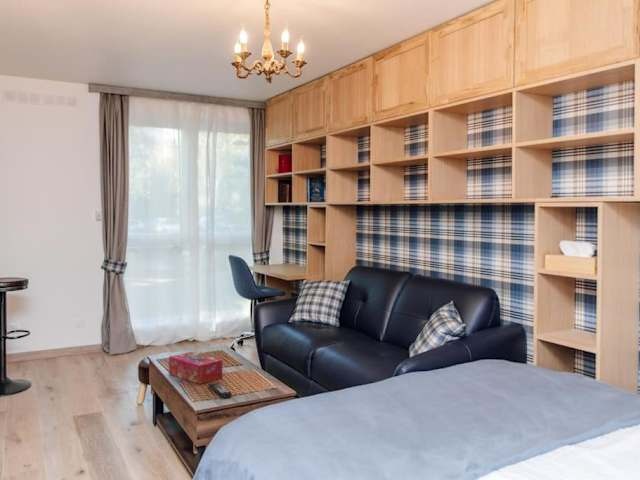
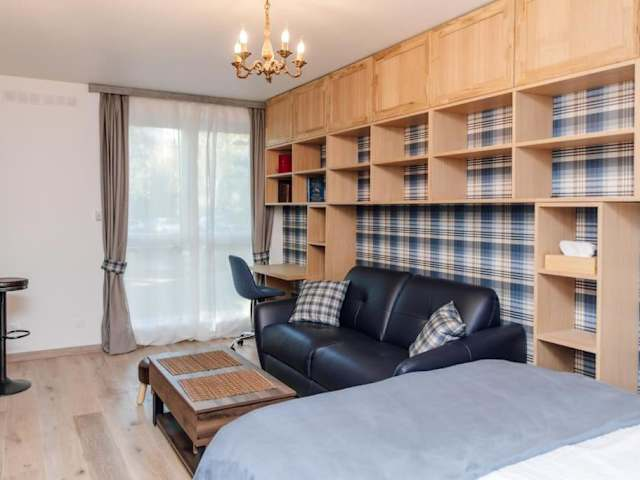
- tissue box [168,351,223,385]
- remote control [207,382,232,400]
